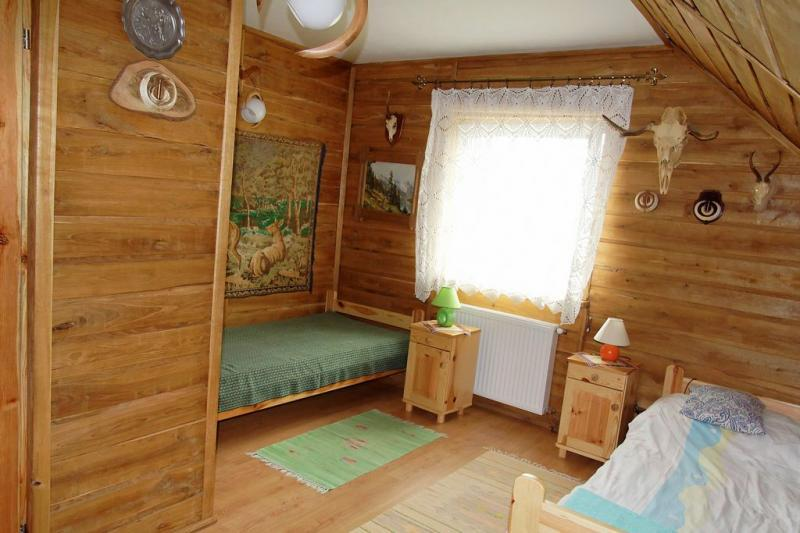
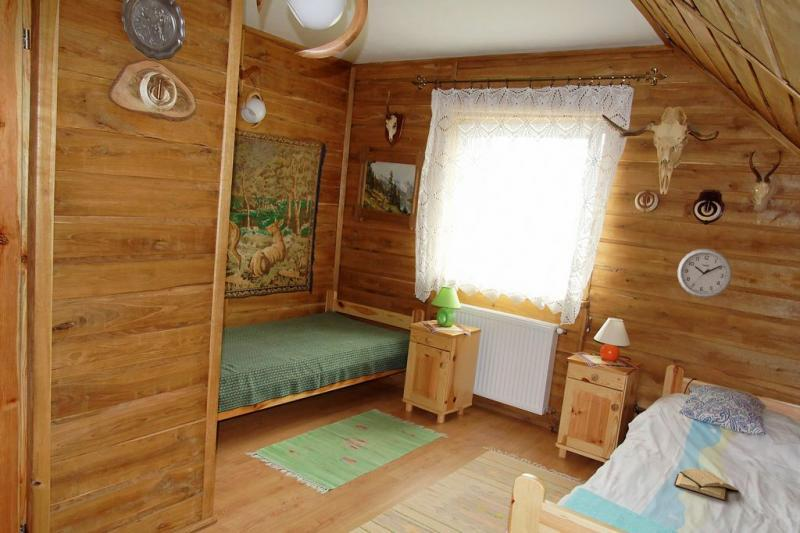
+ diary [673,467,740,502]
+ wall clock [677,248,733,299]
